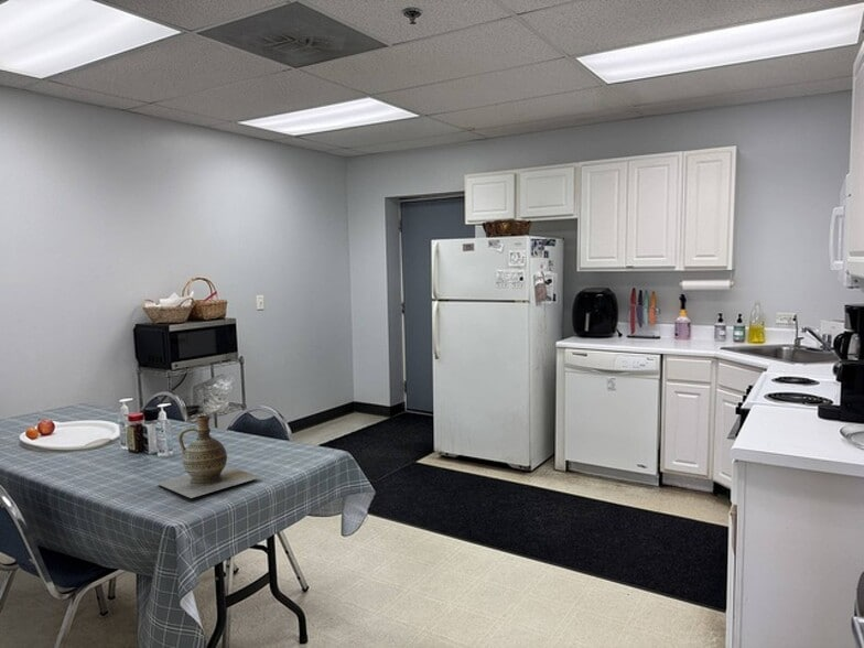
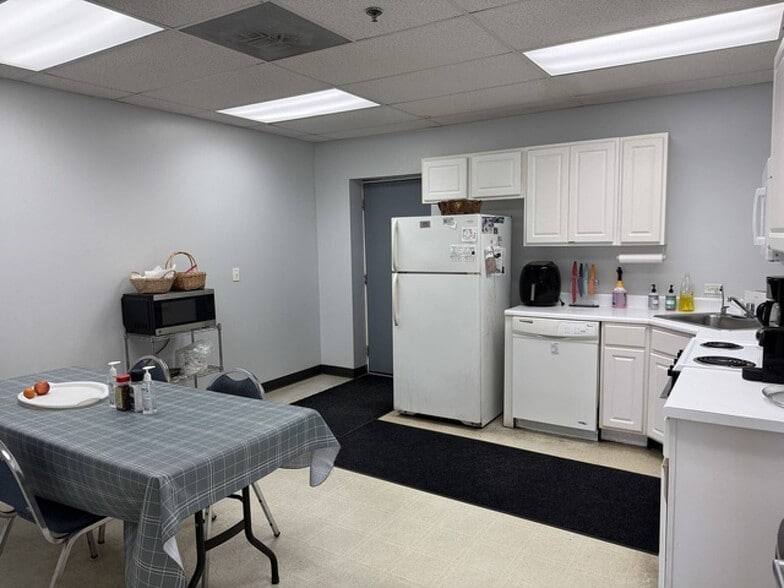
- ceramic jug [156,414,262,499]
